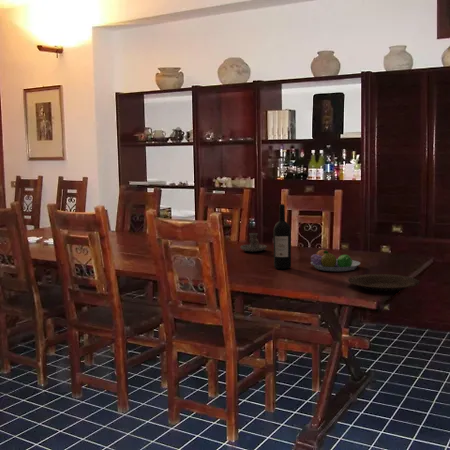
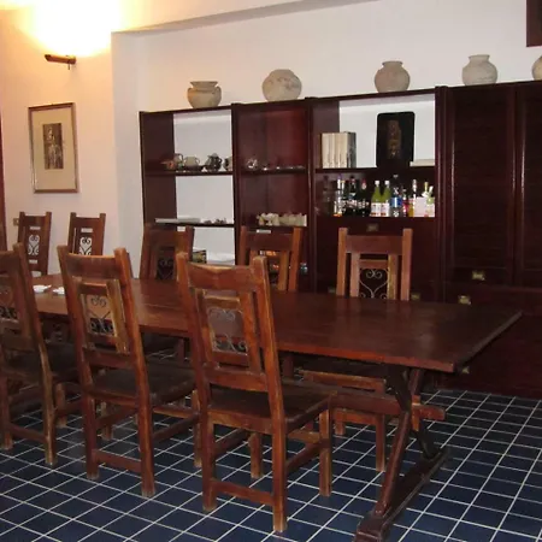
- fruit bowl [310,249,361,272]
- wine bottle [273,203,292,270]
- candle holder [239,232,268,253]
- plate [347,273,421,292]
